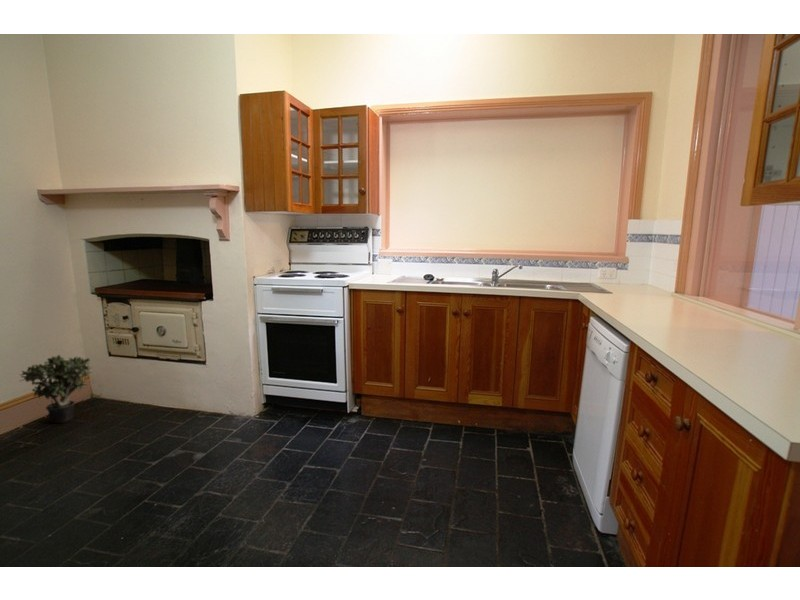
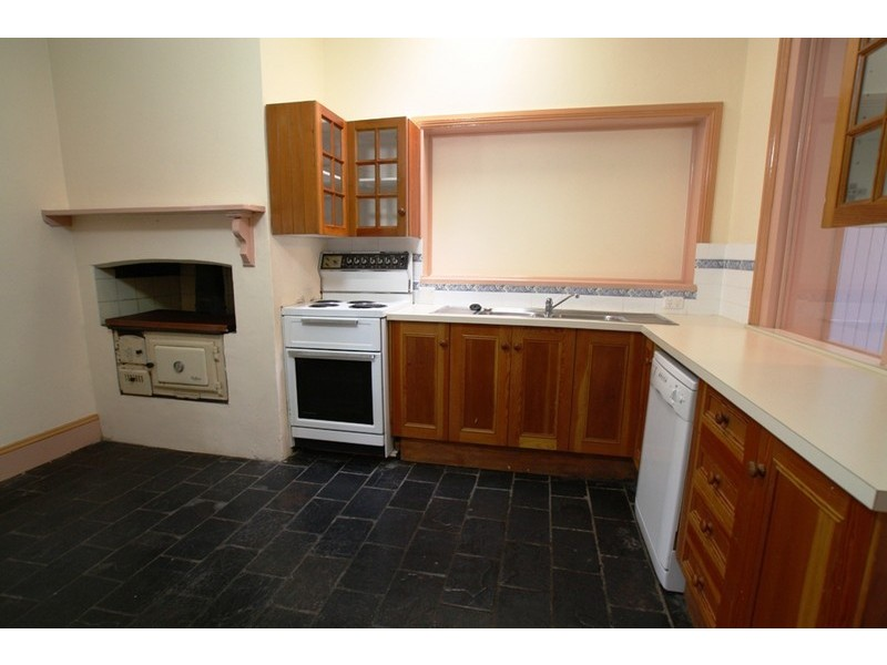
- potted plant [18,354,93,424]
